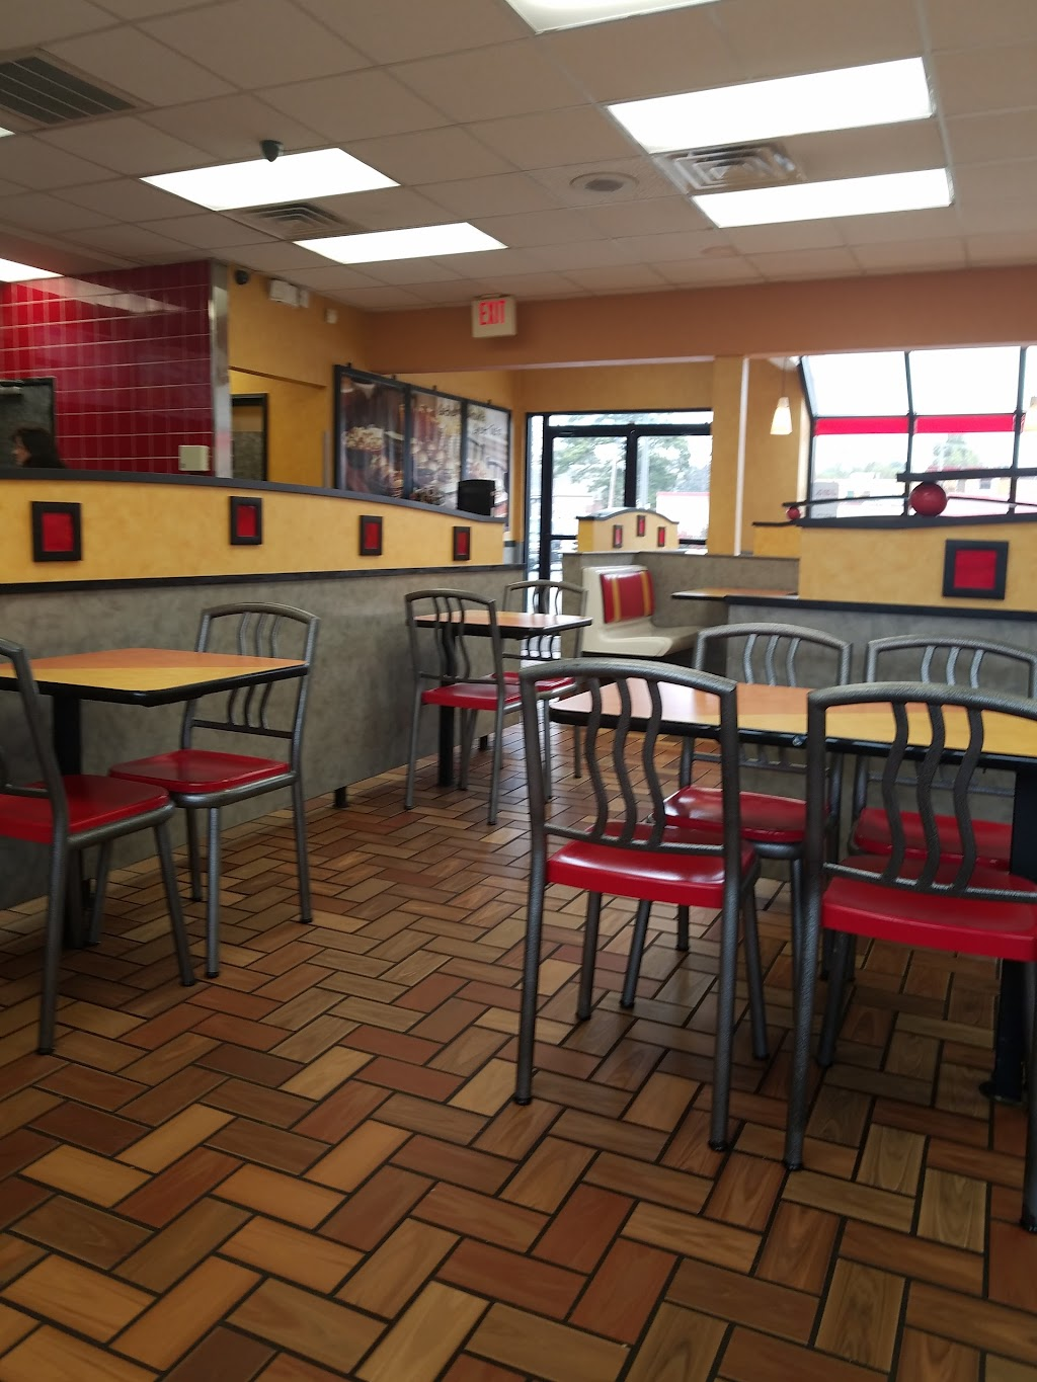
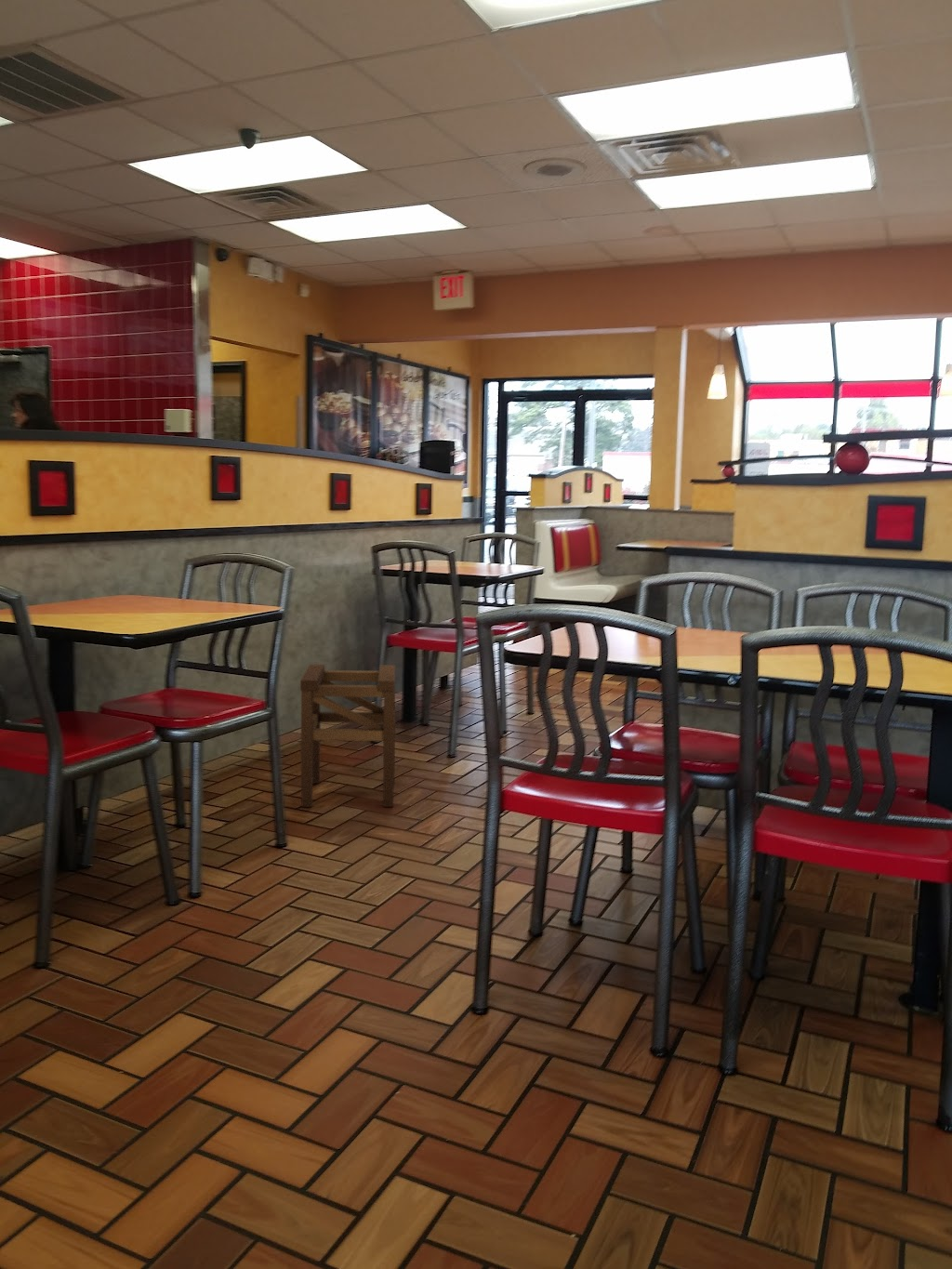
+ stool [299,664,396,808]
